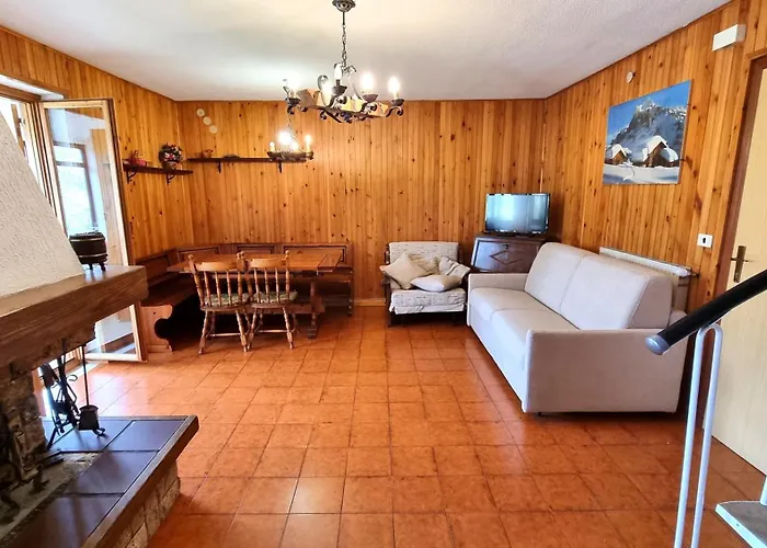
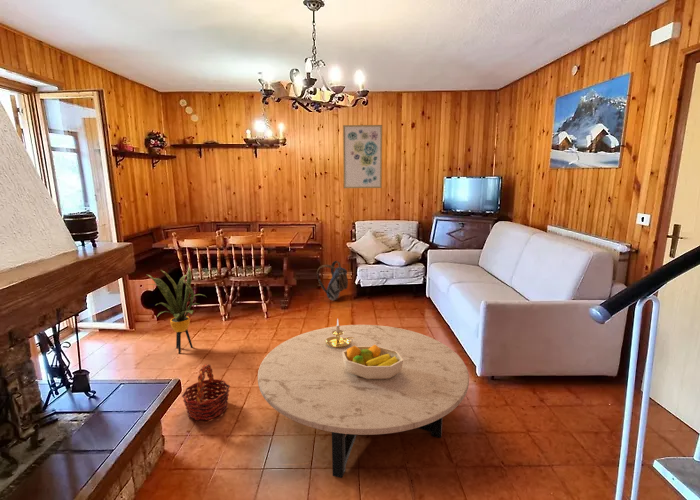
+ basket [181,363,231,422]
+ candle holder [325,318,353,348]
+ house plant [146,266,206,355]
+ wall art [342,124,383,189]
+ backpack [316,260,349,301]
+ coffee table [257,324,470,479]
+ fruit bowl [342,345,403,379]
